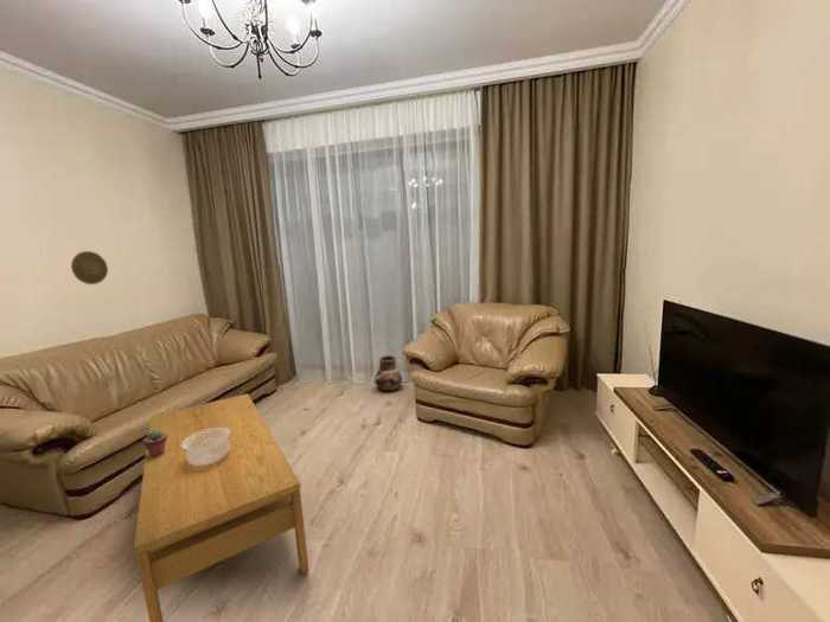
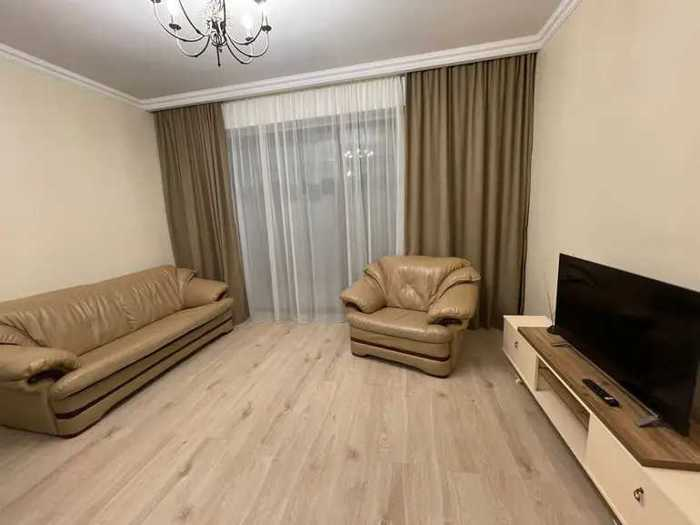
- ceramic pot [374,354,403,392]
- decorative plate [70,250,109,286]
- decorative bowl [181,428,230,466]
- potted succulent [142,430,167,457]
- coffee table [133,392,311,622]
